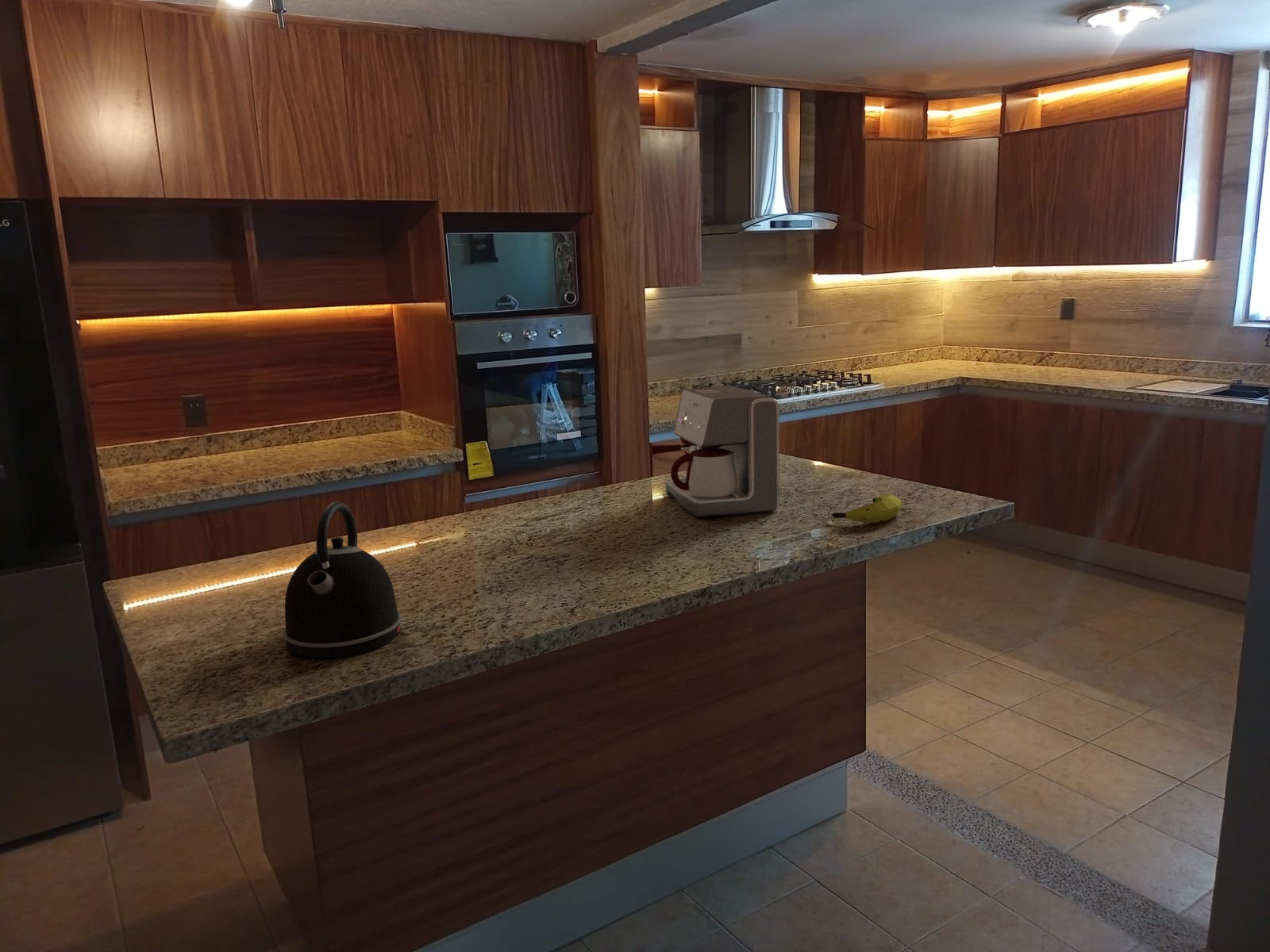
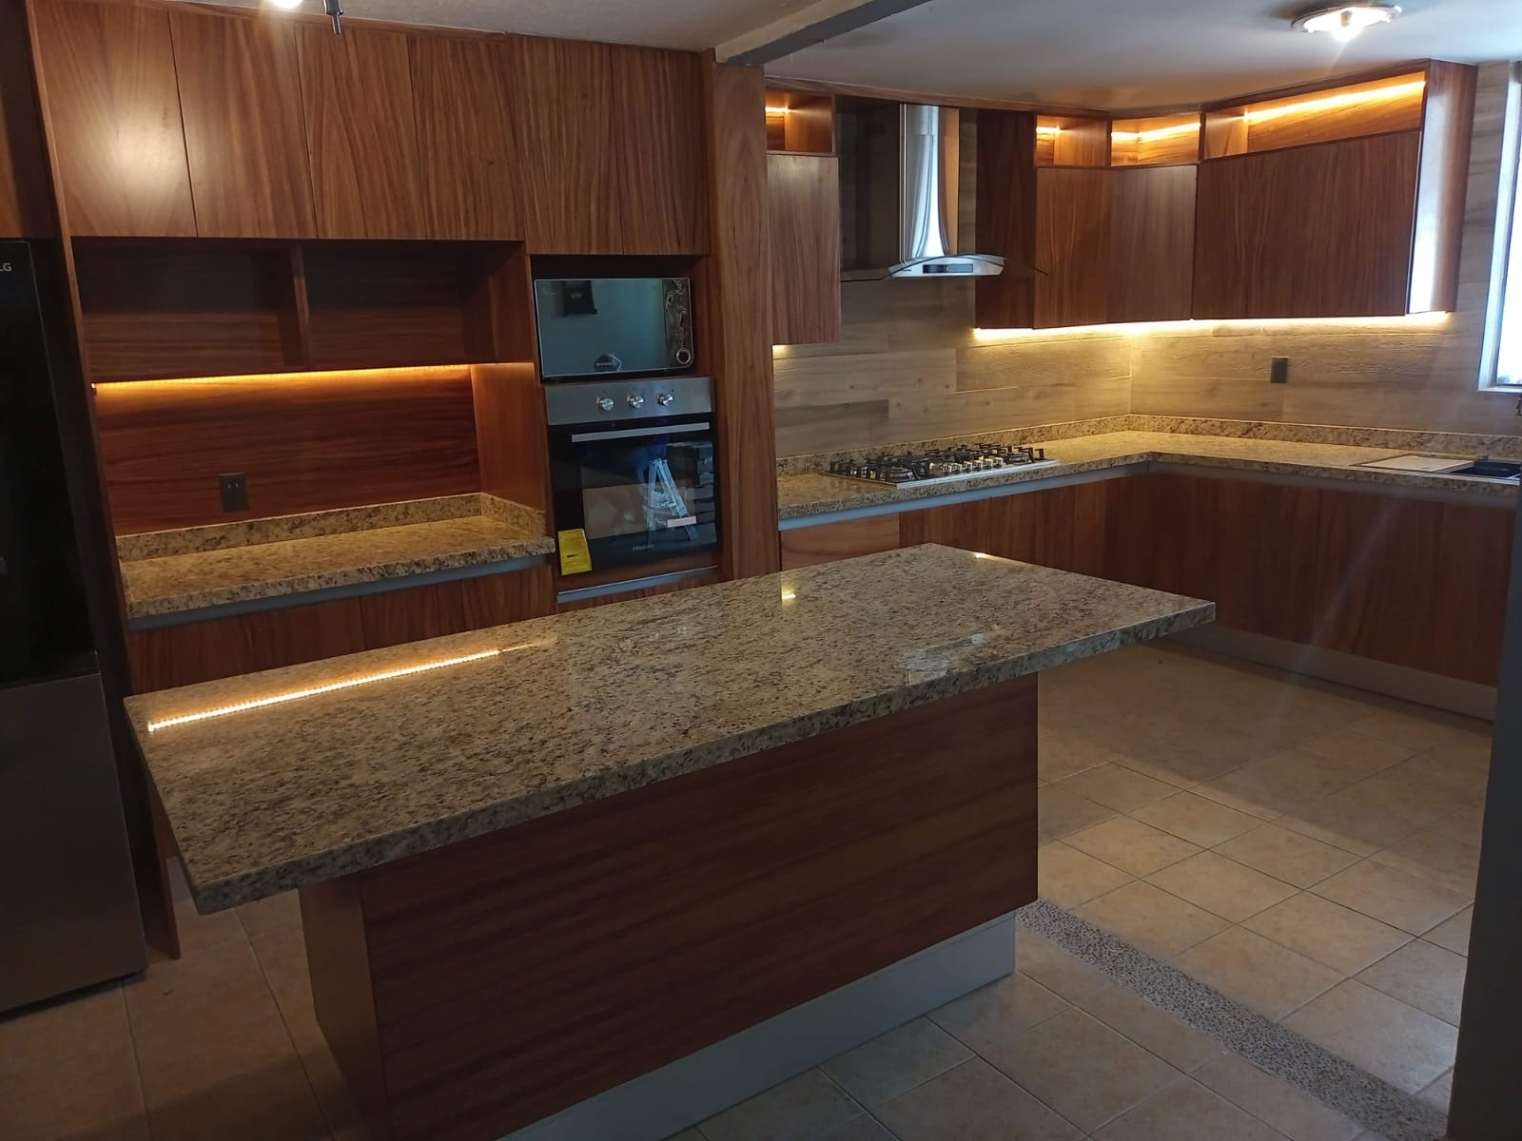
- banana [831,493,903,524]
- coffee maker [649,385,780,518]
- kettle [283,501,402,658]
